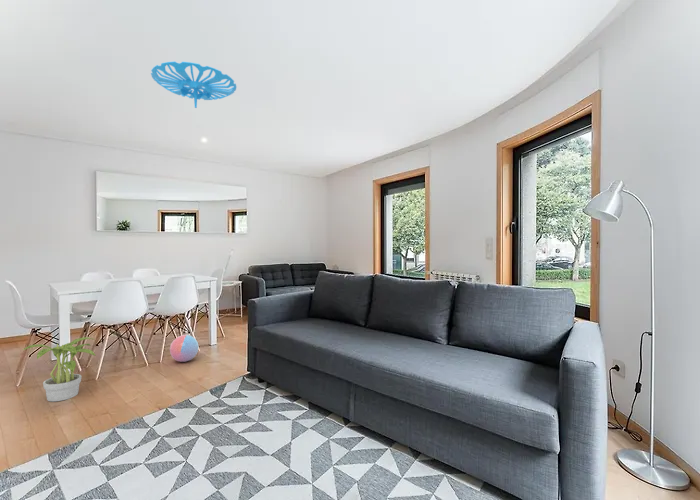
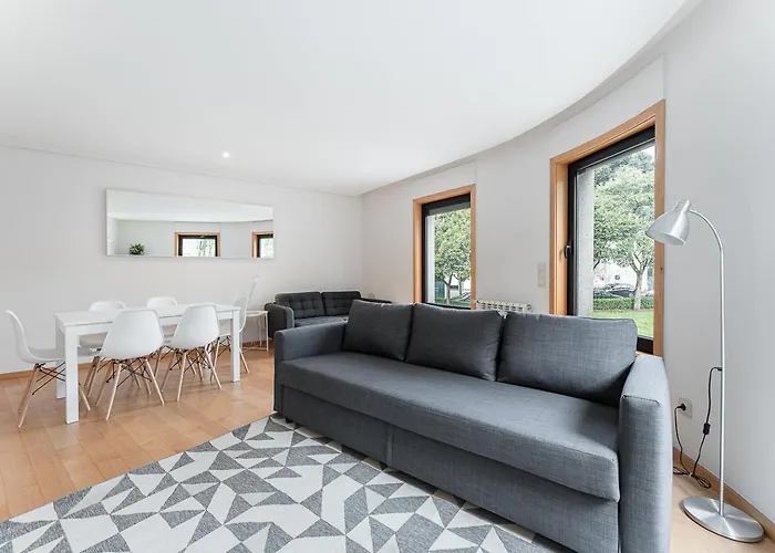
- ball [169,334,200,363]
- potted plant [22,336,96,402]
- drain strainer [150,60,237,109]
